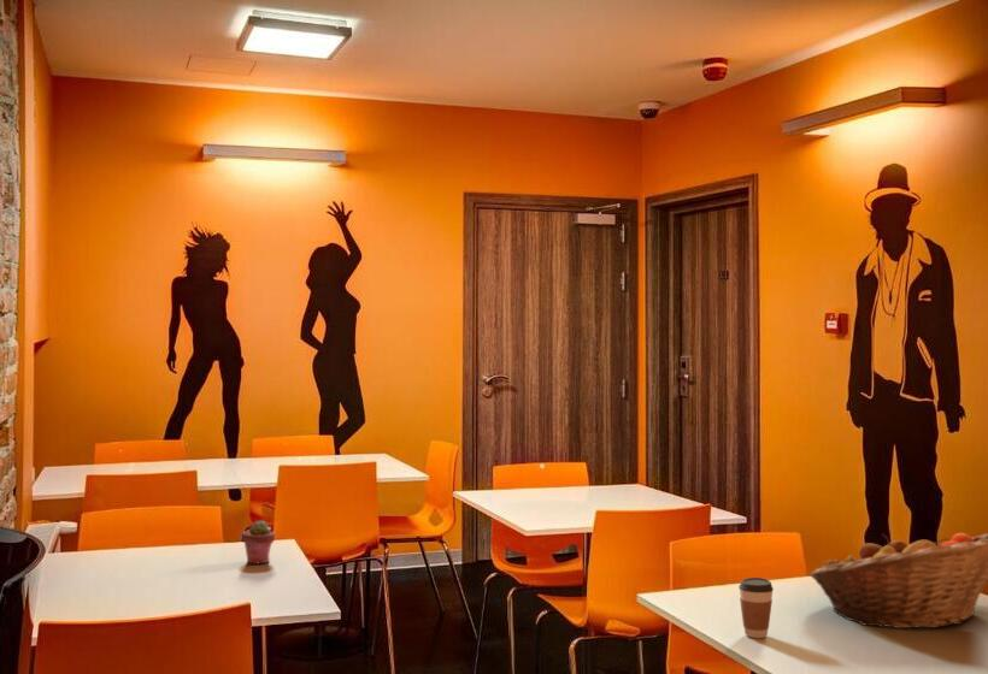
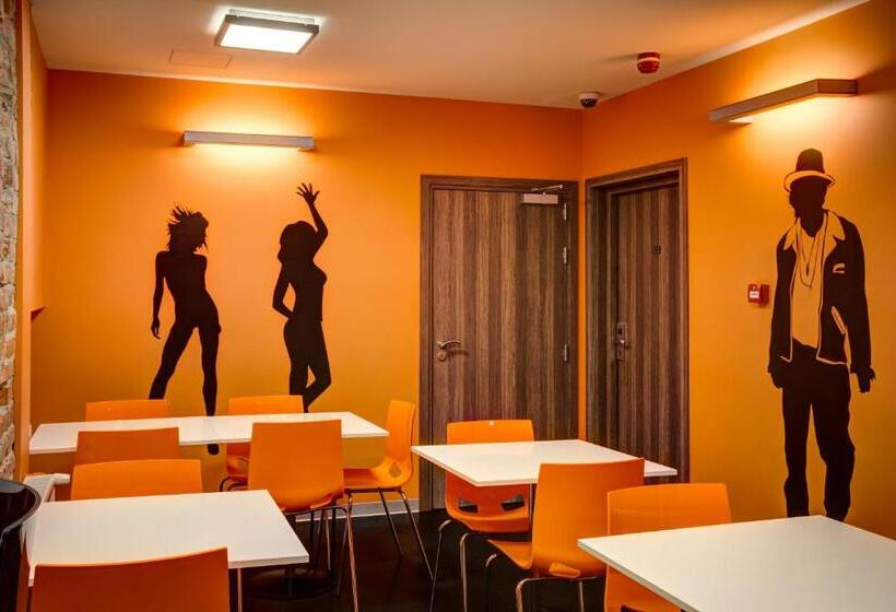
- fruit basket [810,532,988,629]
- coffee cup [737,577,775,639]
- potted succulent [241,519,276,566]
